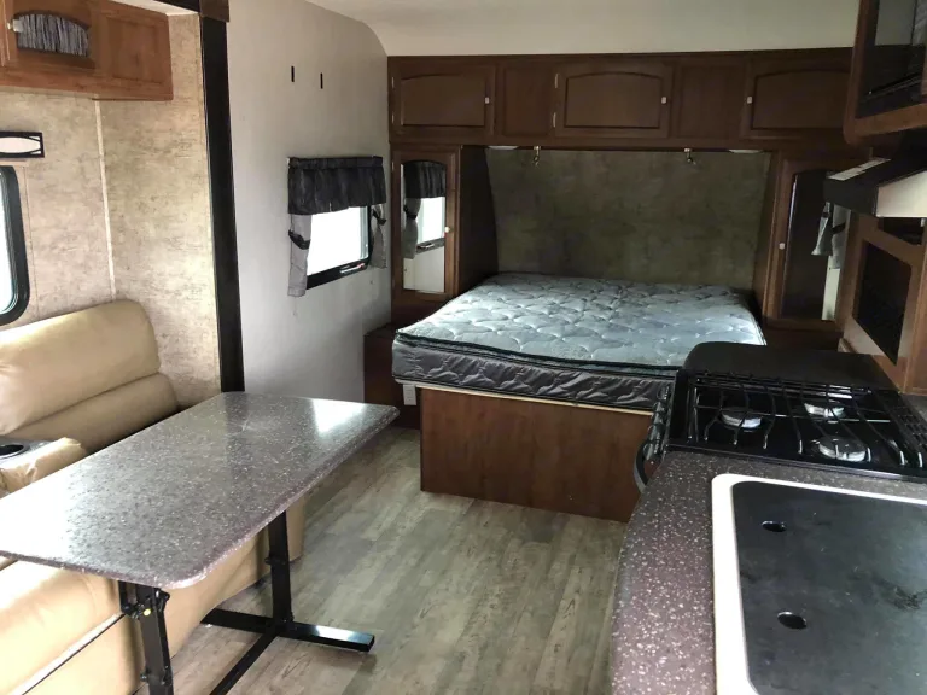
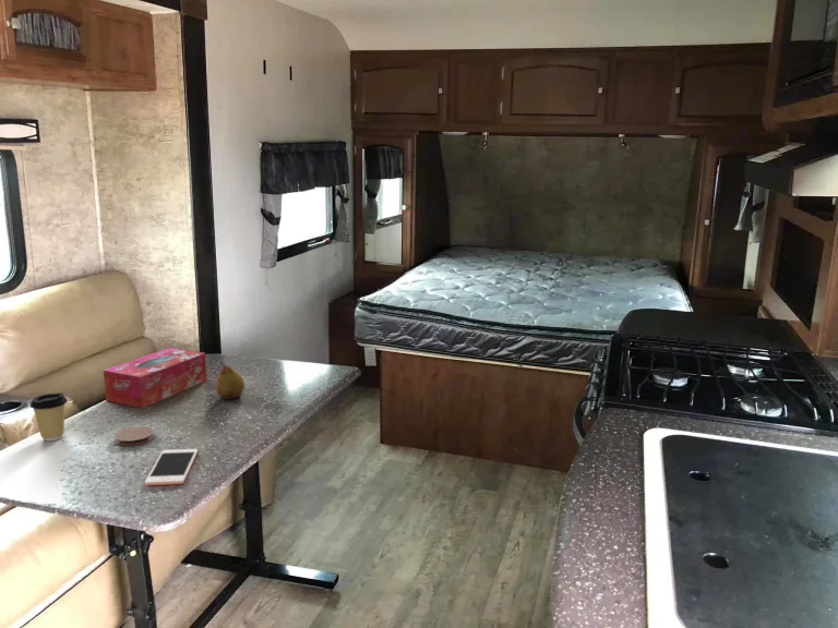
+ tissue box [103,347,208,409]
+ coaster [113,425,155,447]
+ fruit [215,361,246,400]
+ cell phone [144,448,199,486]
+ coffee cup [29,391,69,442]
